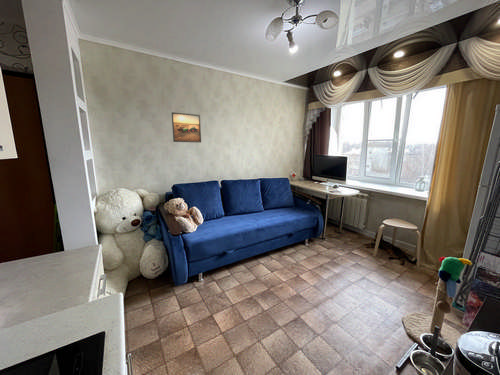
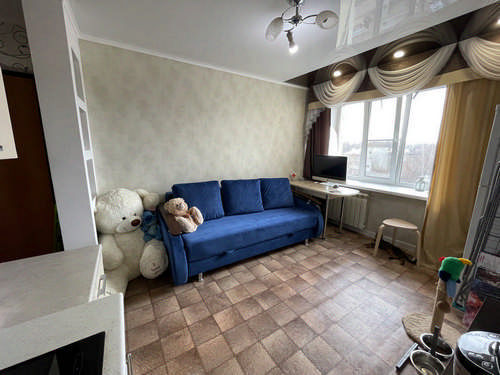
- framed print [171,111,202,144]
